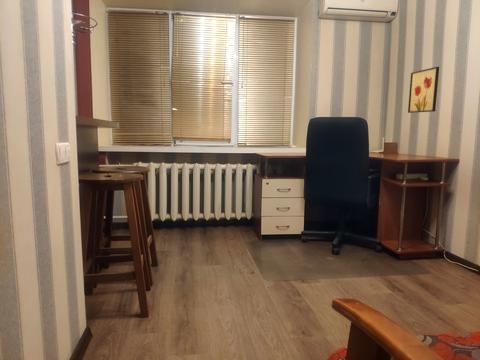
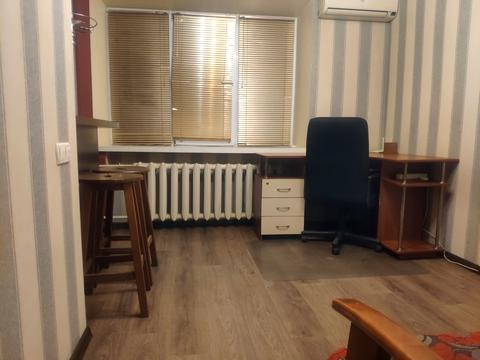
- wall art [407,66,440,114]
